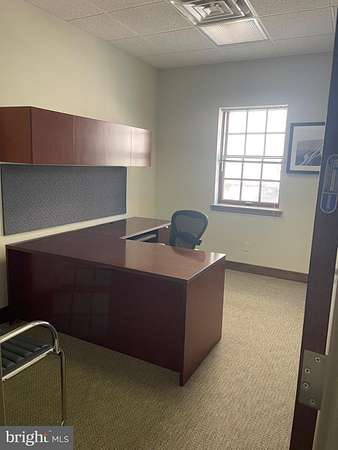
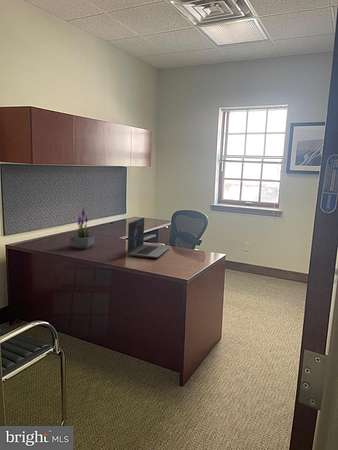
+ potted plant [69,205,95,250]
+ laptop [126,217,171,259]
